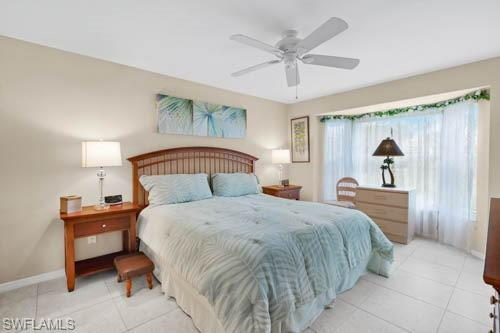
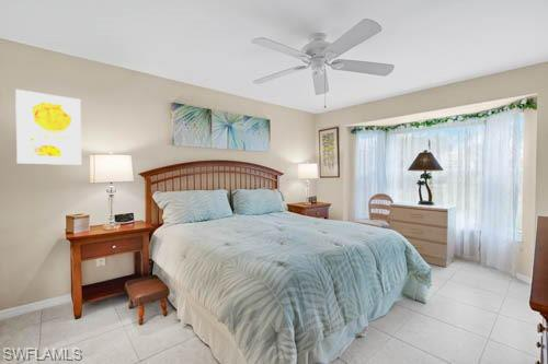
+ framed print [14,89,82,166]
